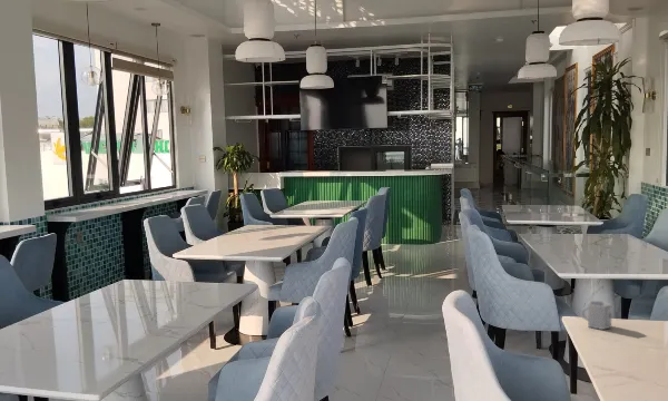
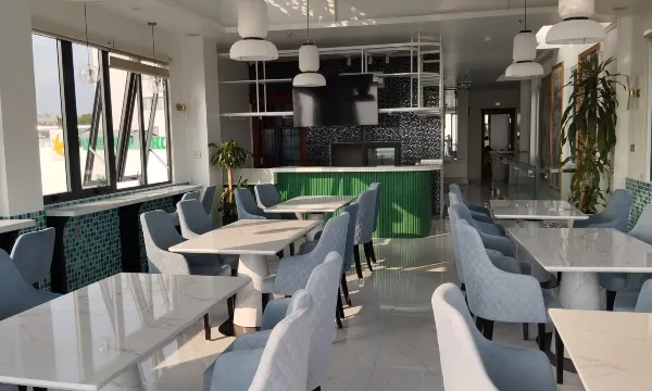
- cup [580,300,613,331]
